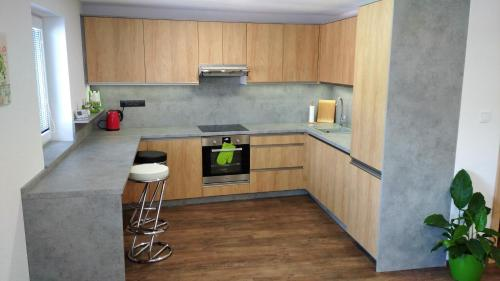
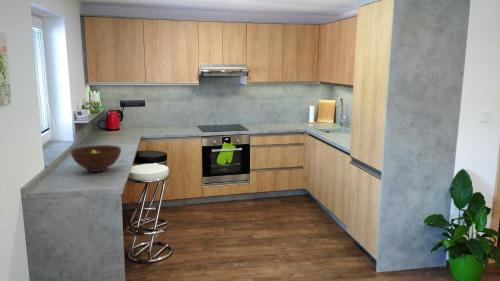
+ fruit bowl [70,144,122,173]
